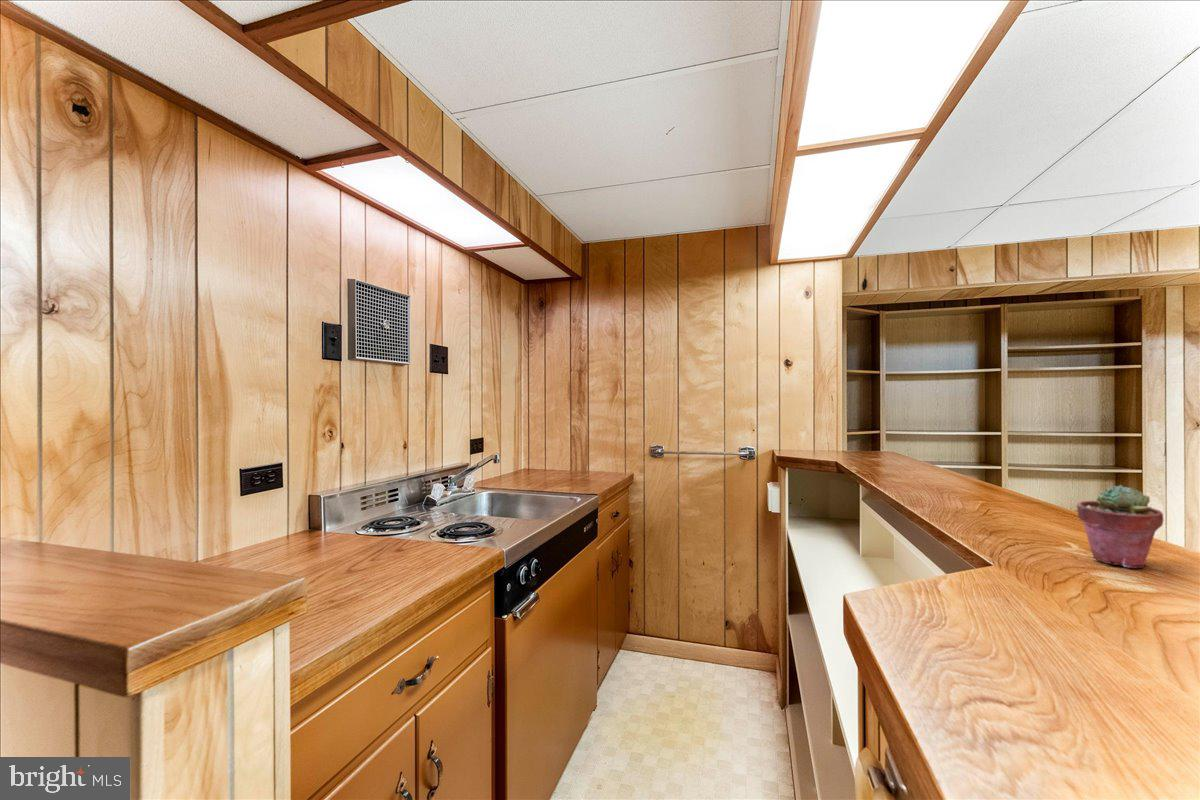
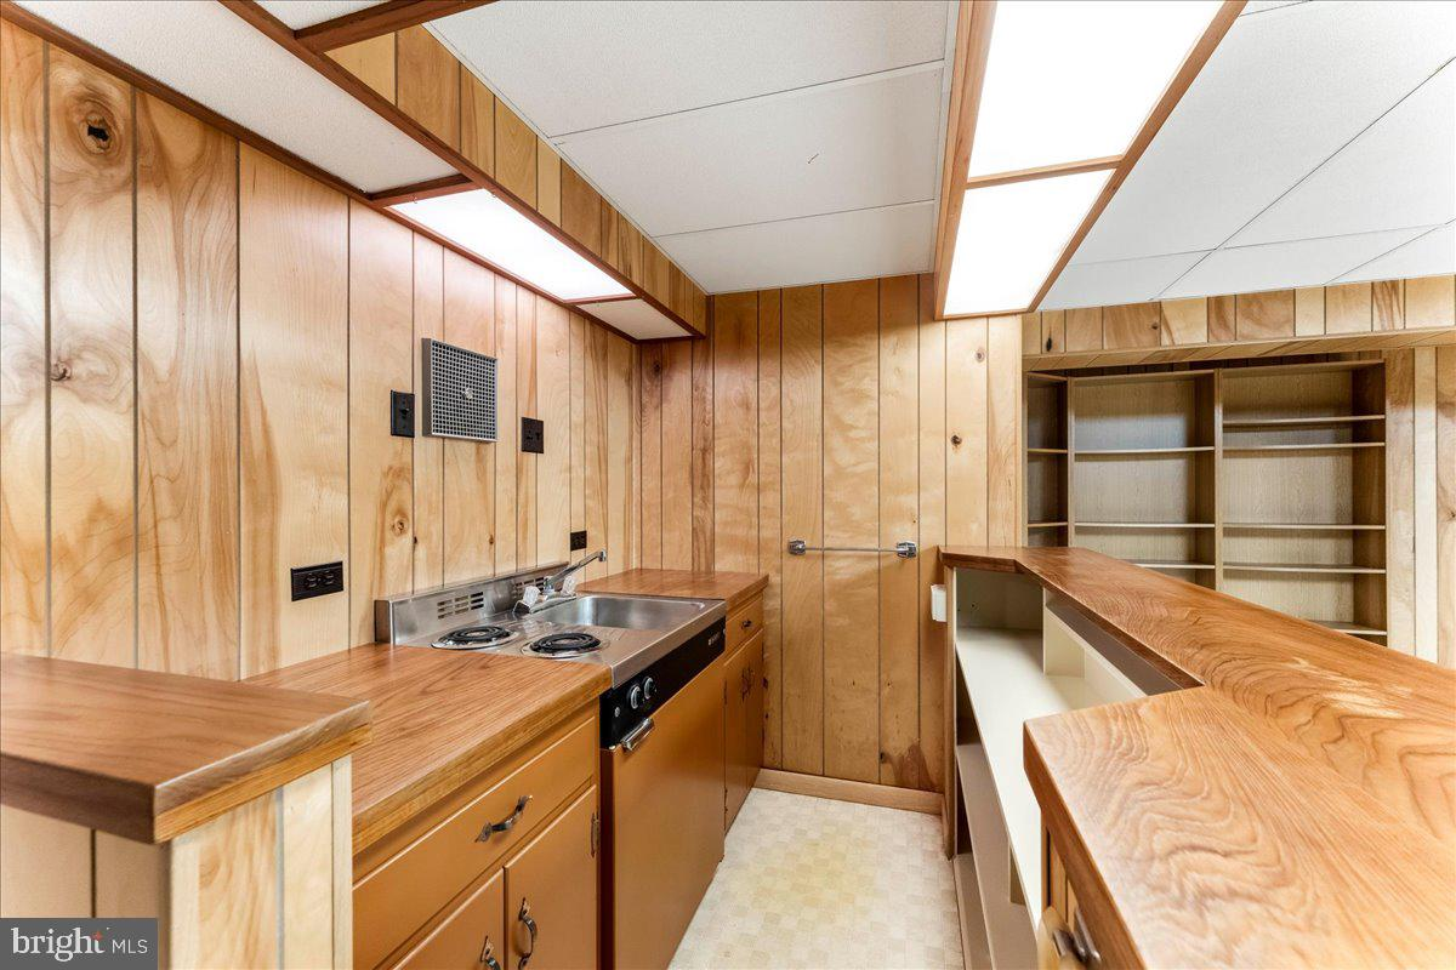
- potted succulent [1076,484,1164,569]
